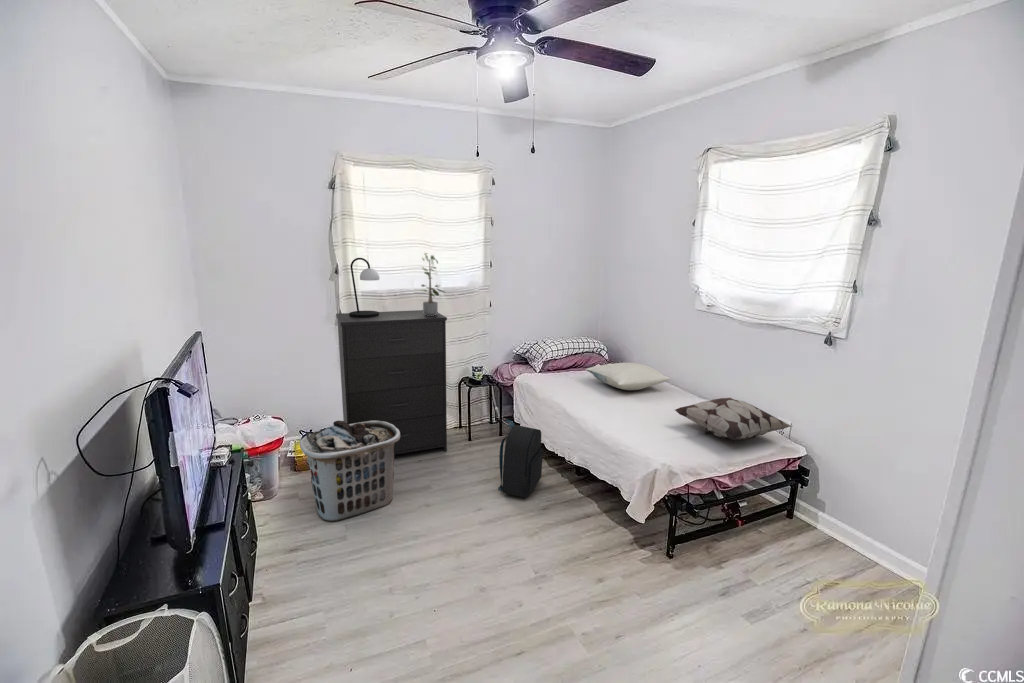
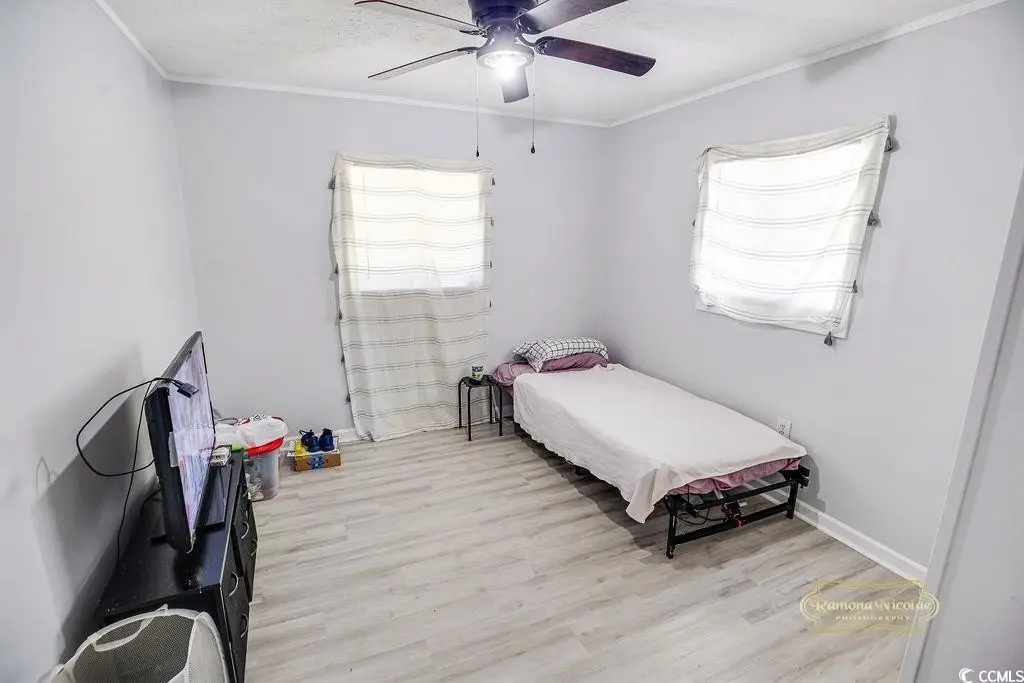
- decorative pillow [674,397,794,441]
- clothes hamper [299,420,400,522]
- backpack [497,419,544,499]
- dresser [335,309,448,456]
- pillow [584,362,672,391]
- potted plant [420,252,446,316]
- table lamp [349,257,380,318]
